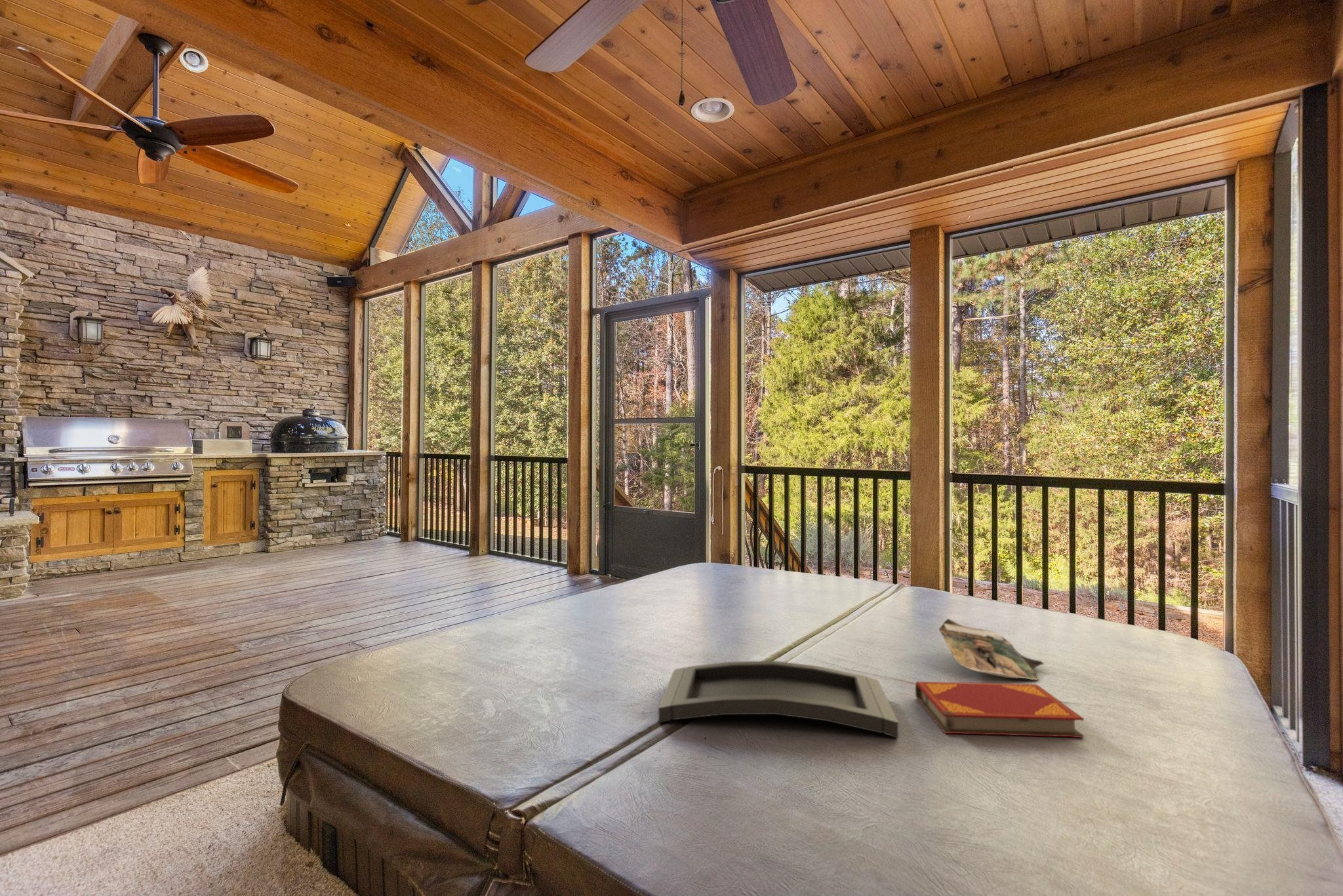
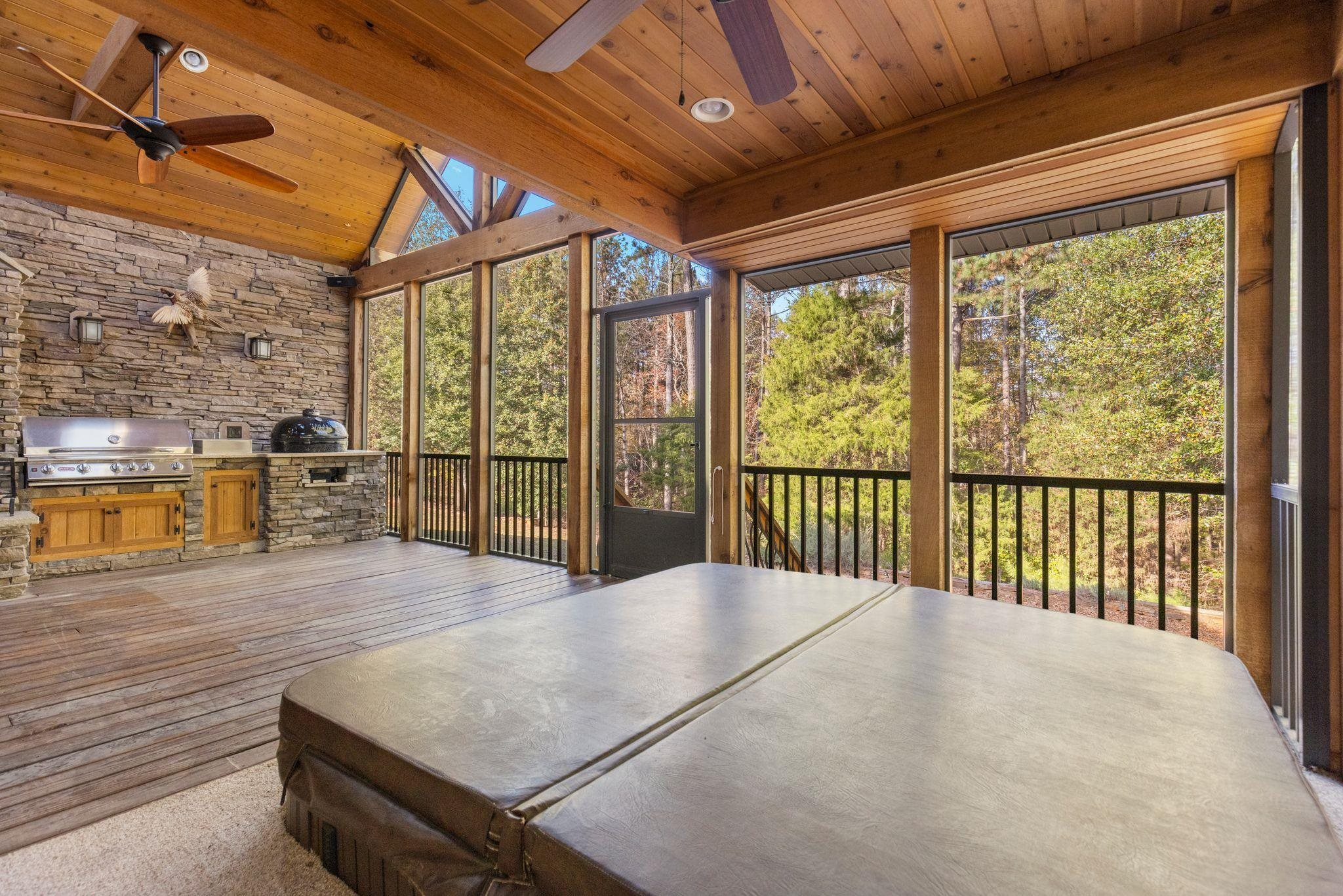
- hardback book [915,681,1085,738]
- magazine [938,618,1045,680]
- tray [658,660,899,739]
